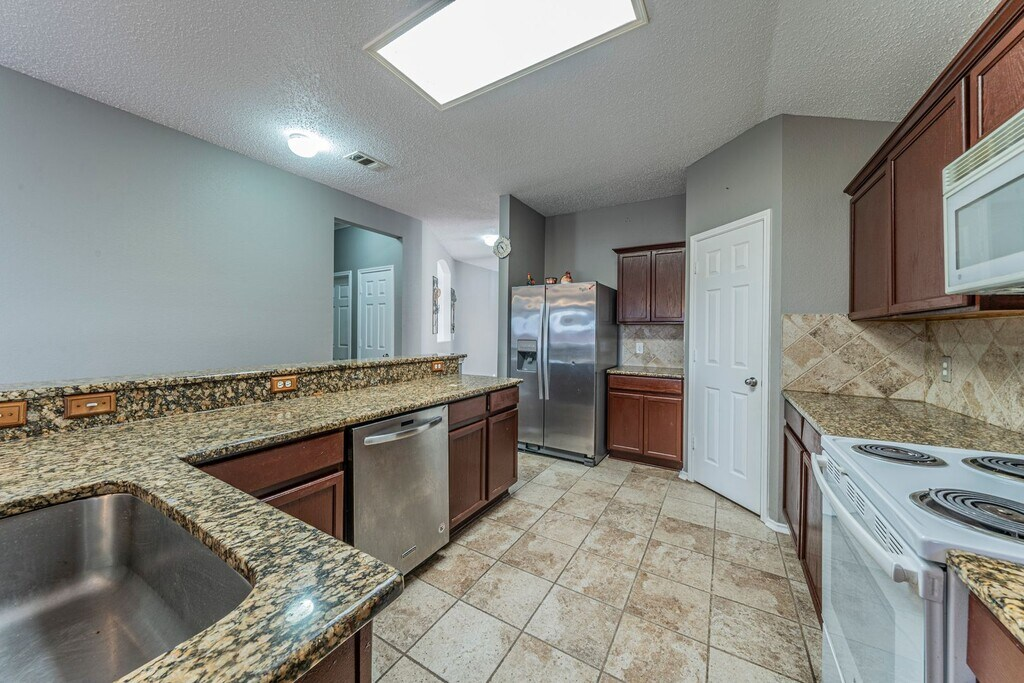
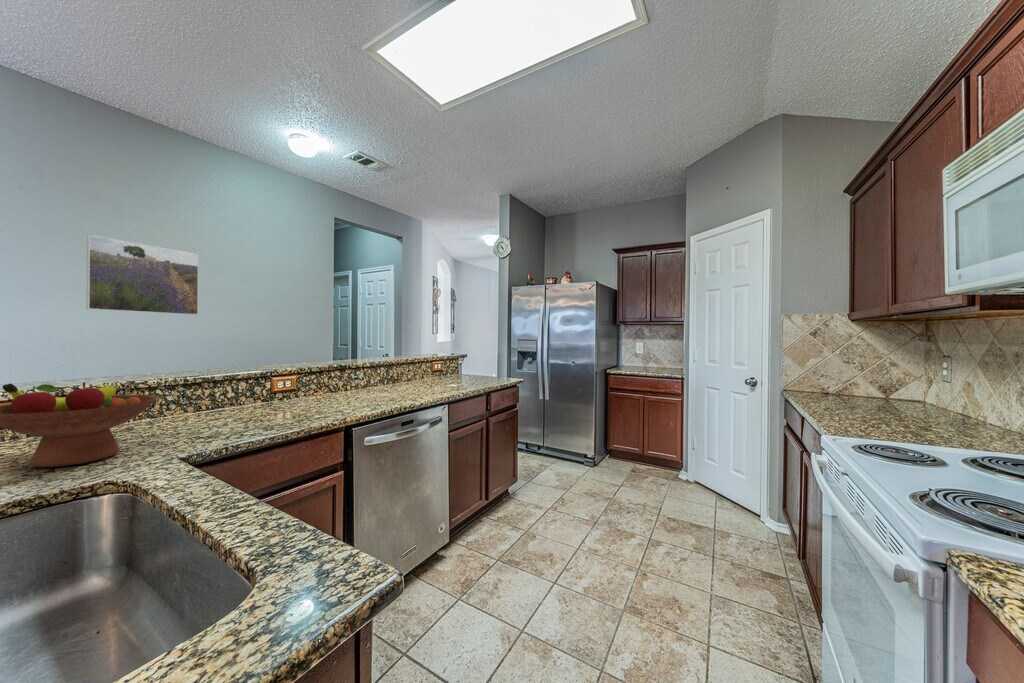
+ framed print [86,234,199,316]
+ fruit bowl [0,382,159,468]
